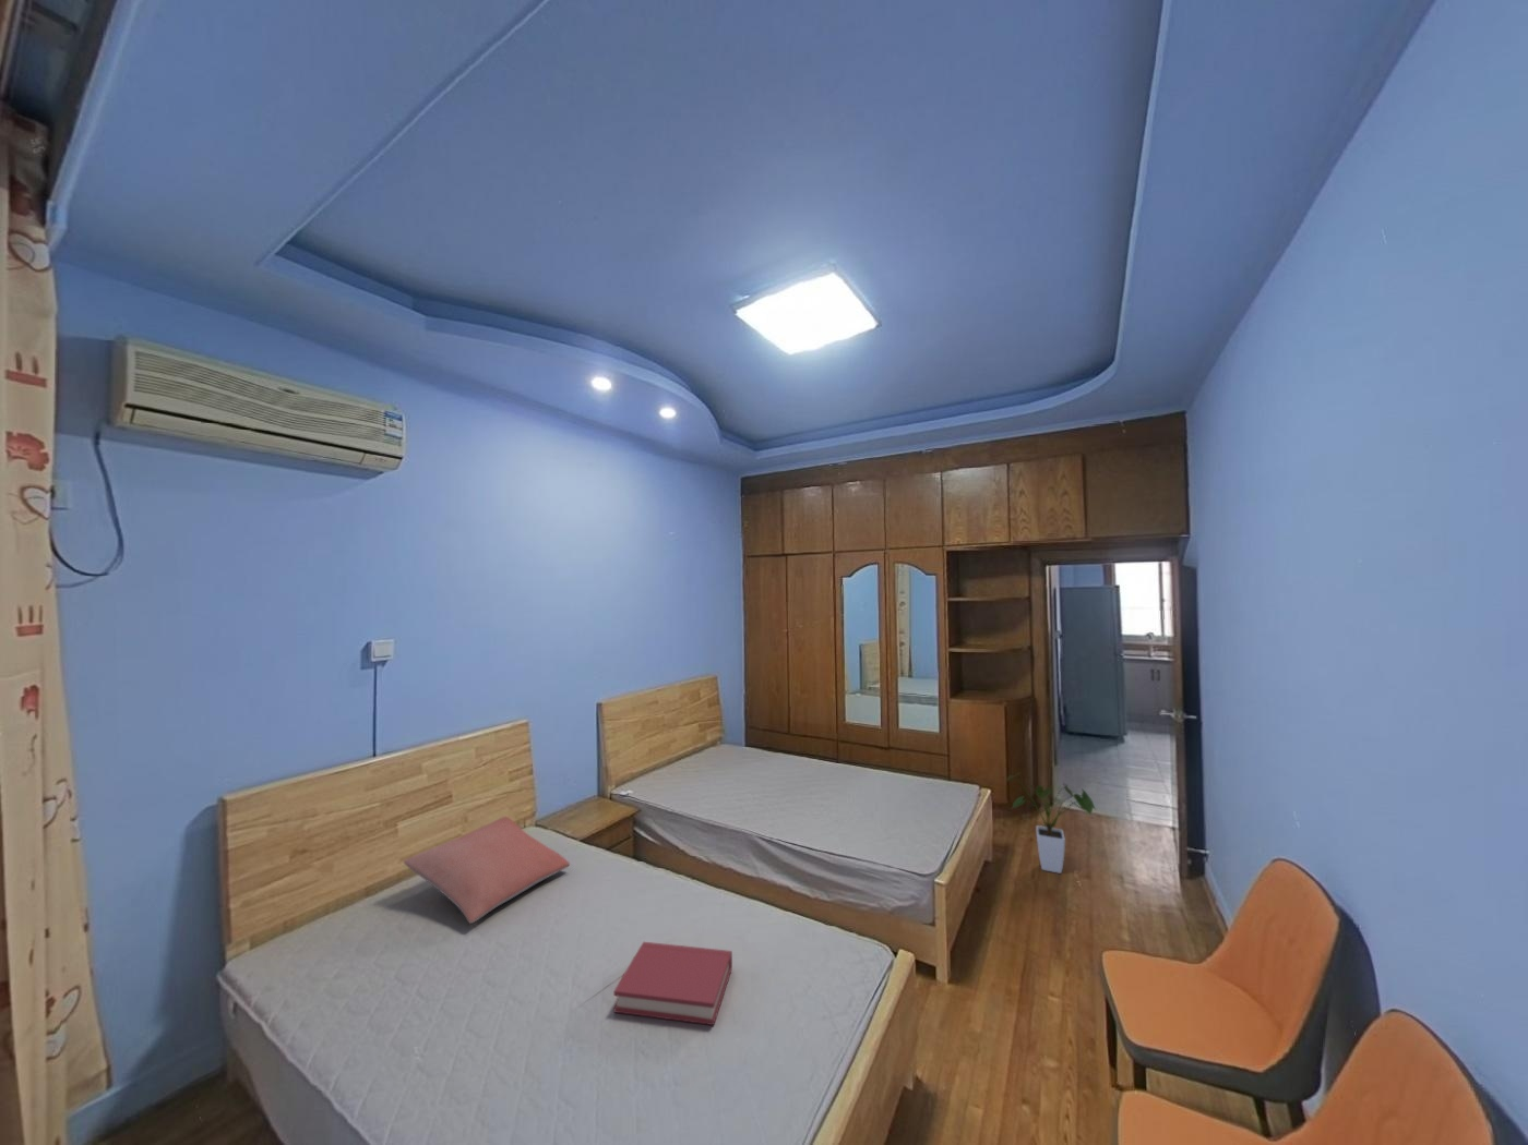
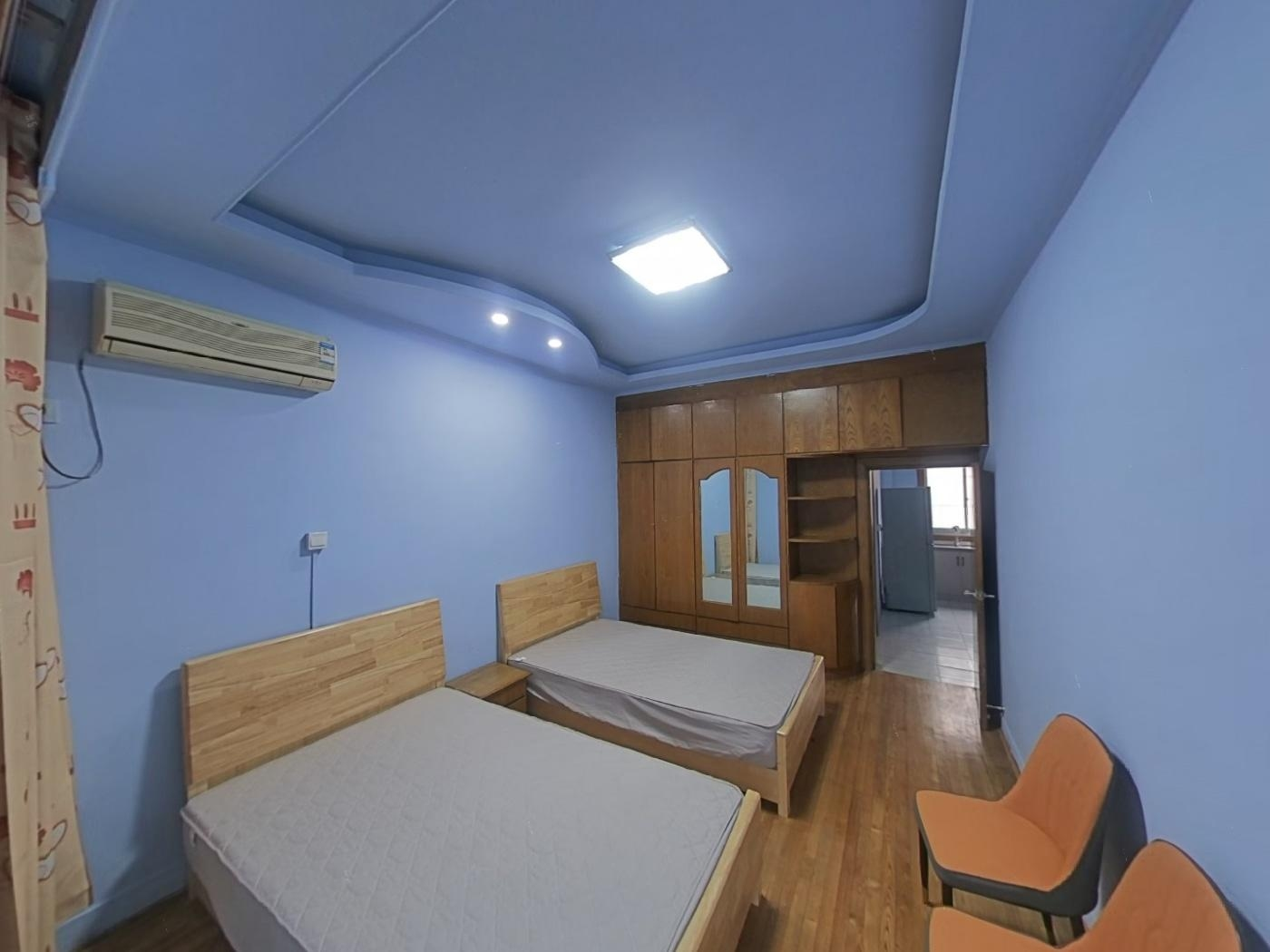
- hardback book [612,941,734,1026]
- house plant [1006,771,1096,874]
- pillow [403,815,570,925]
